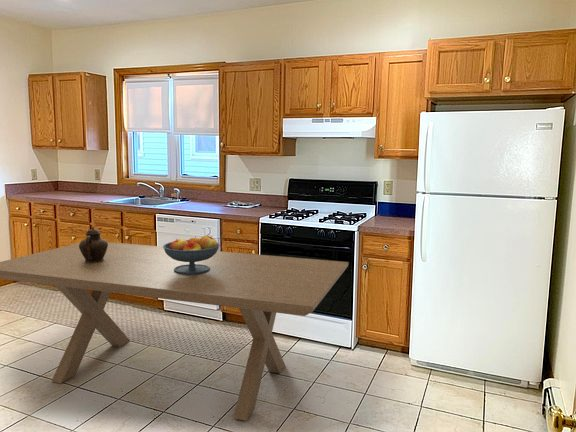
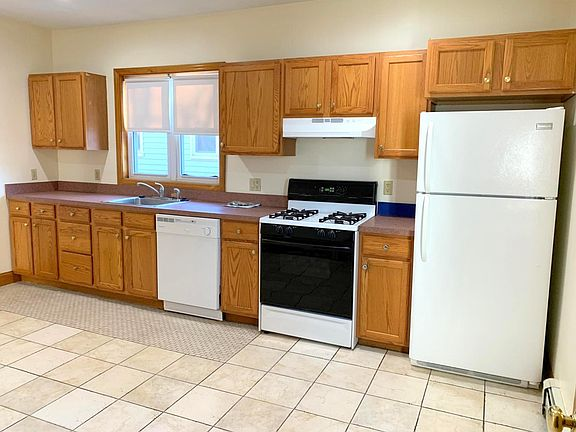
- teapot [79,226,108,263]
- fruit bowl [162,234,221,274]
- dining table [0,241,349,422]
